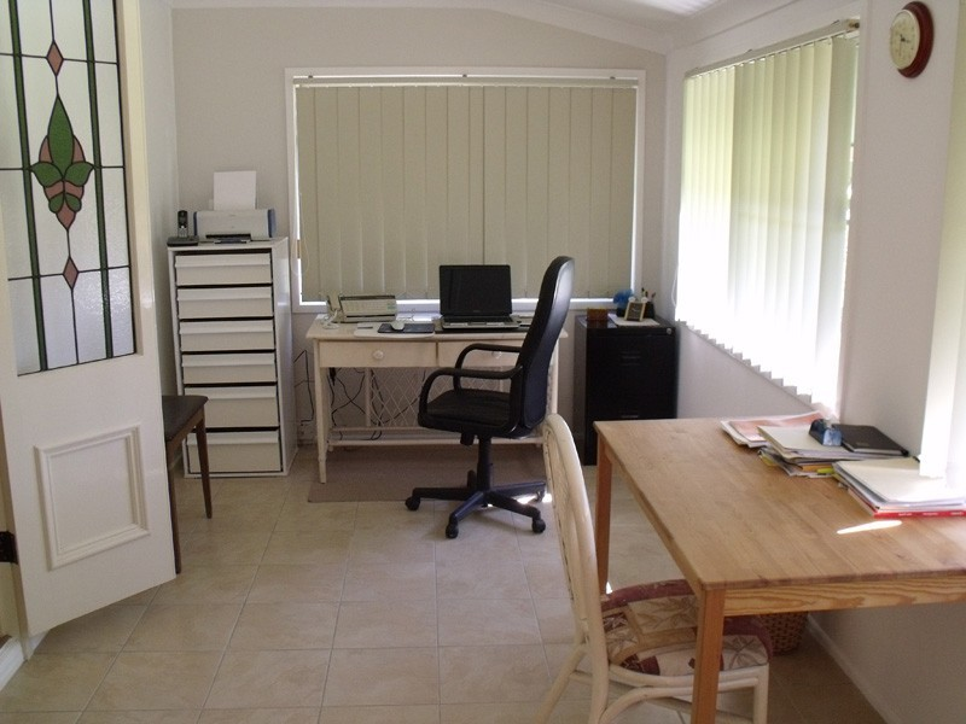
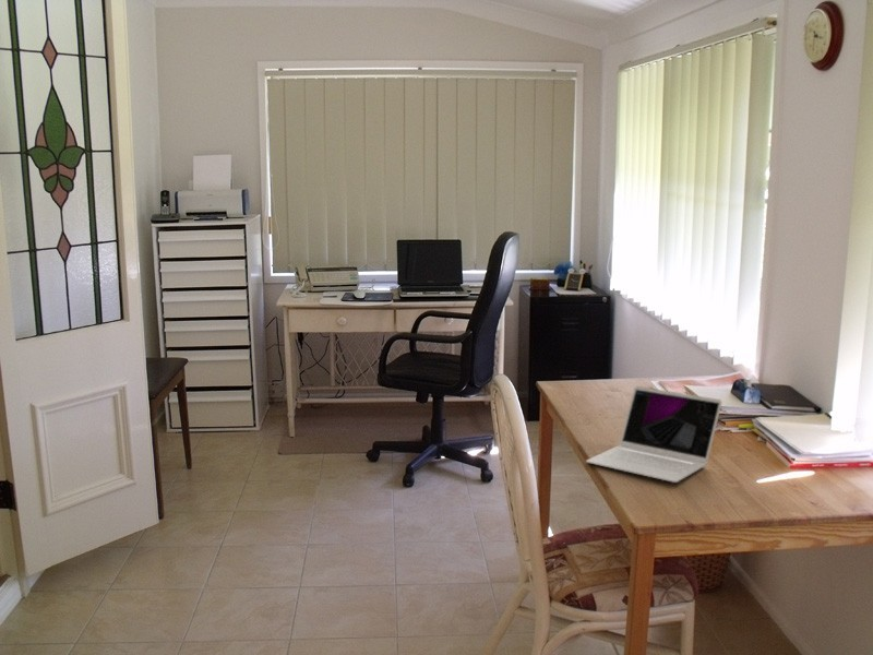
+ laptop [585,385,723,484]
